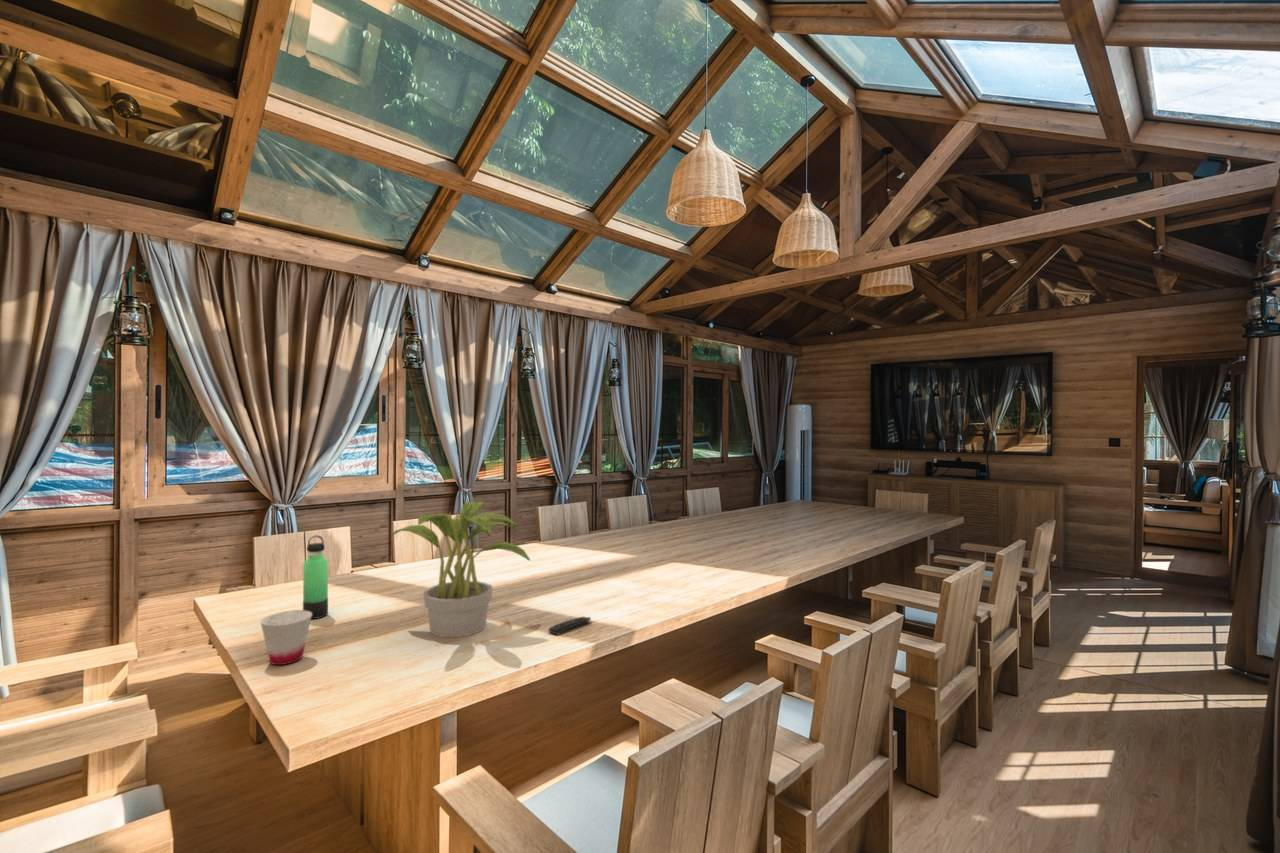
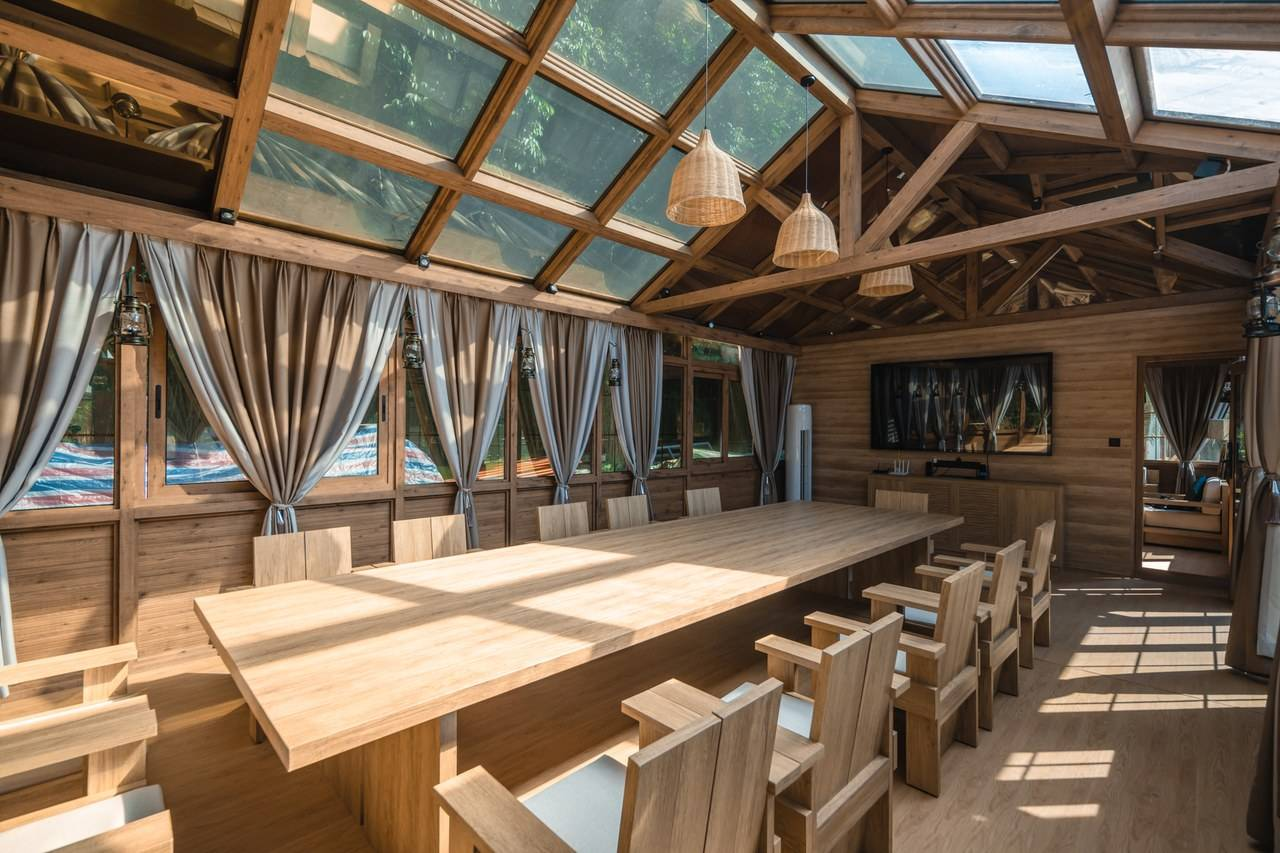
- potted plant [391,500,531,638]
- cup [259,609,312,666]
- remote control [548,616,592,636]
- thermos bottle [302,534,329,620]
